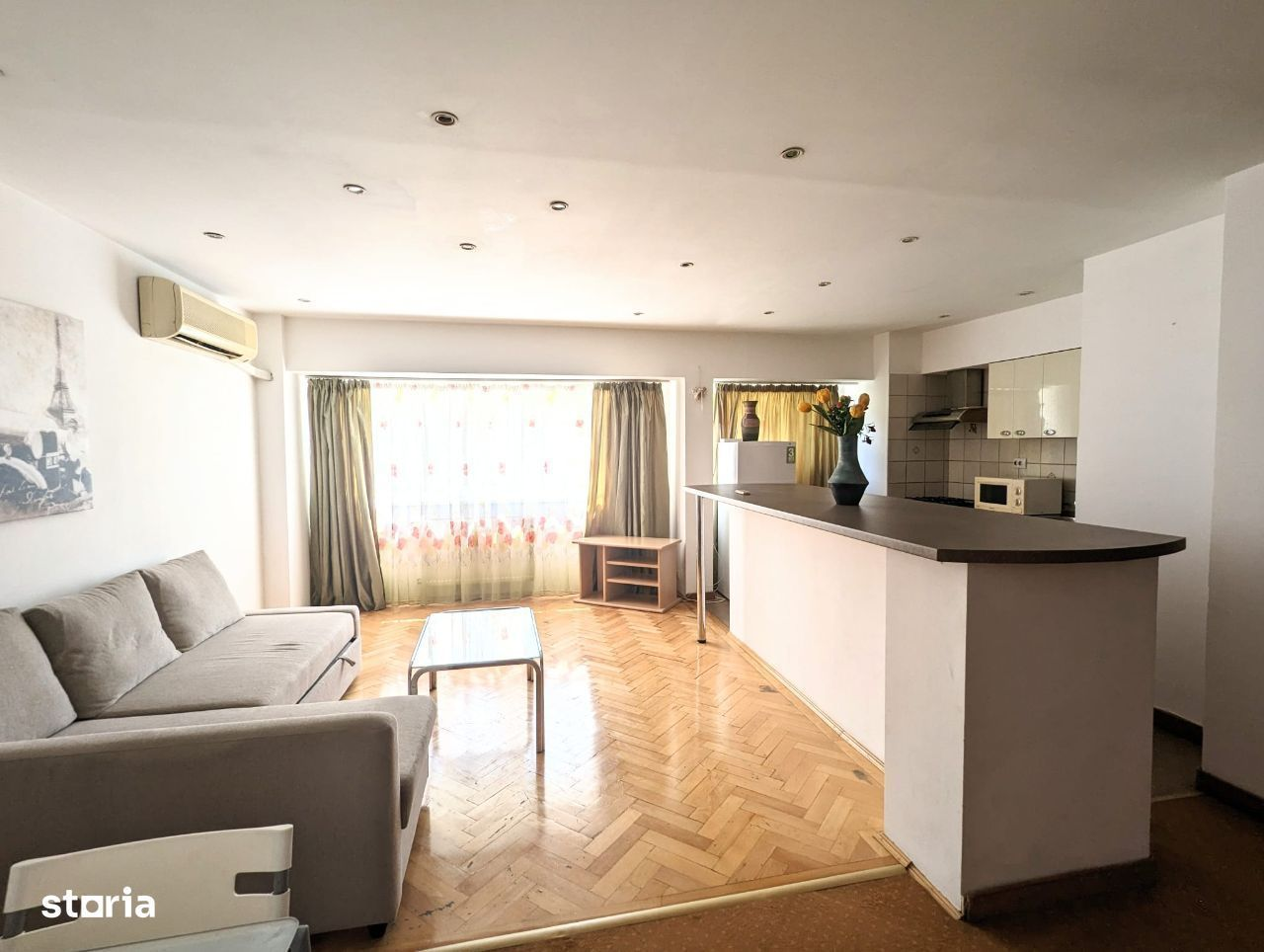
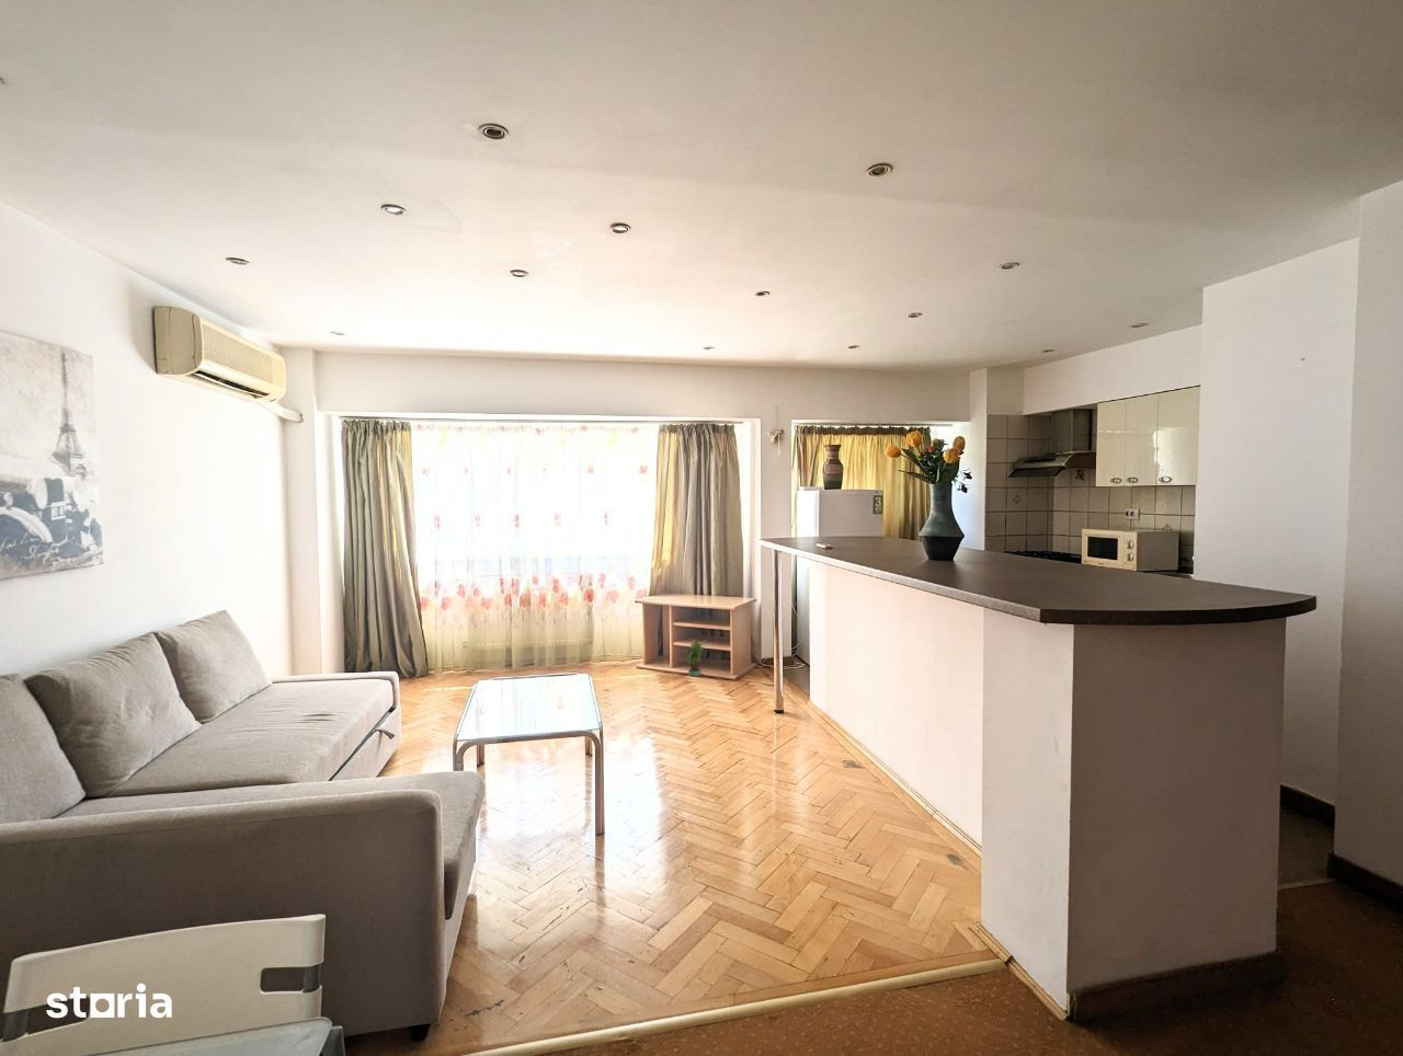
+ potted plant [683,639,707,677]
